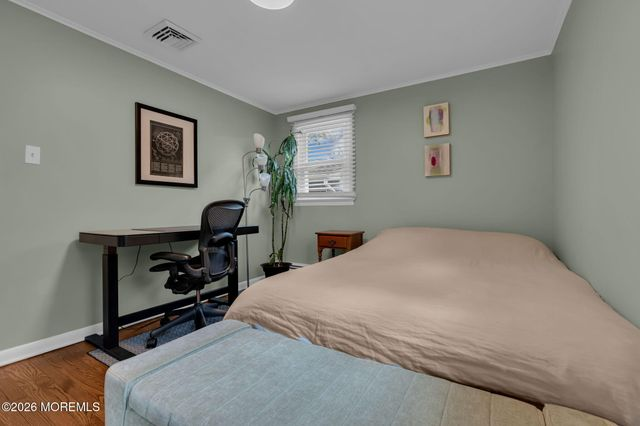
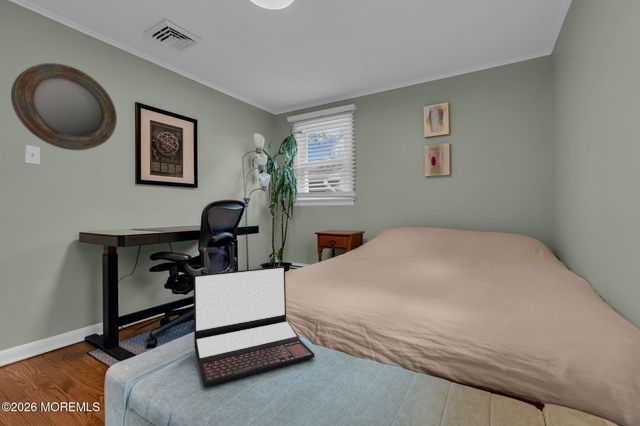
+ home mirror [10,62,118,151]
+ laptop [193,265,316,388]
